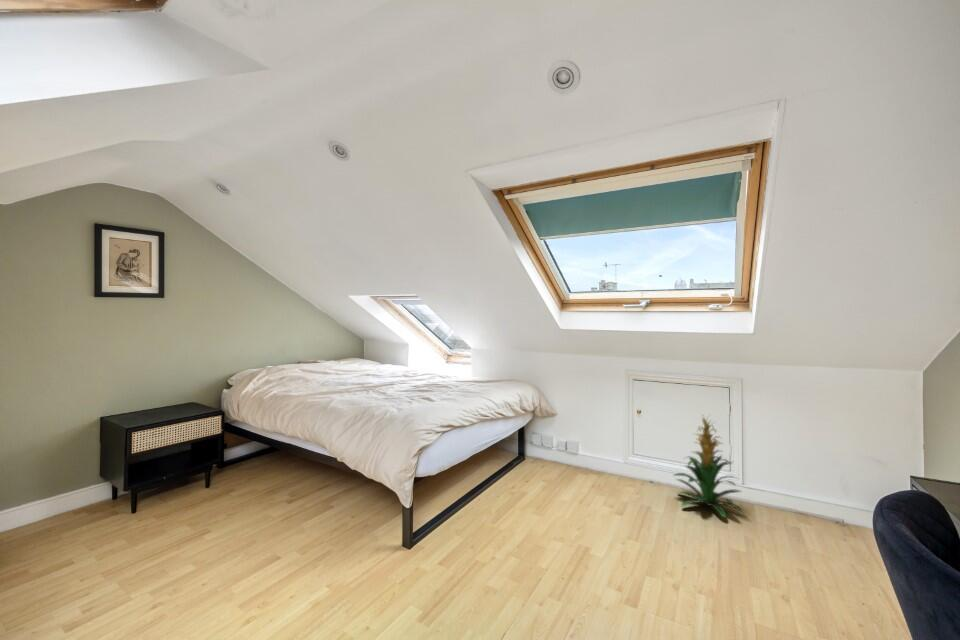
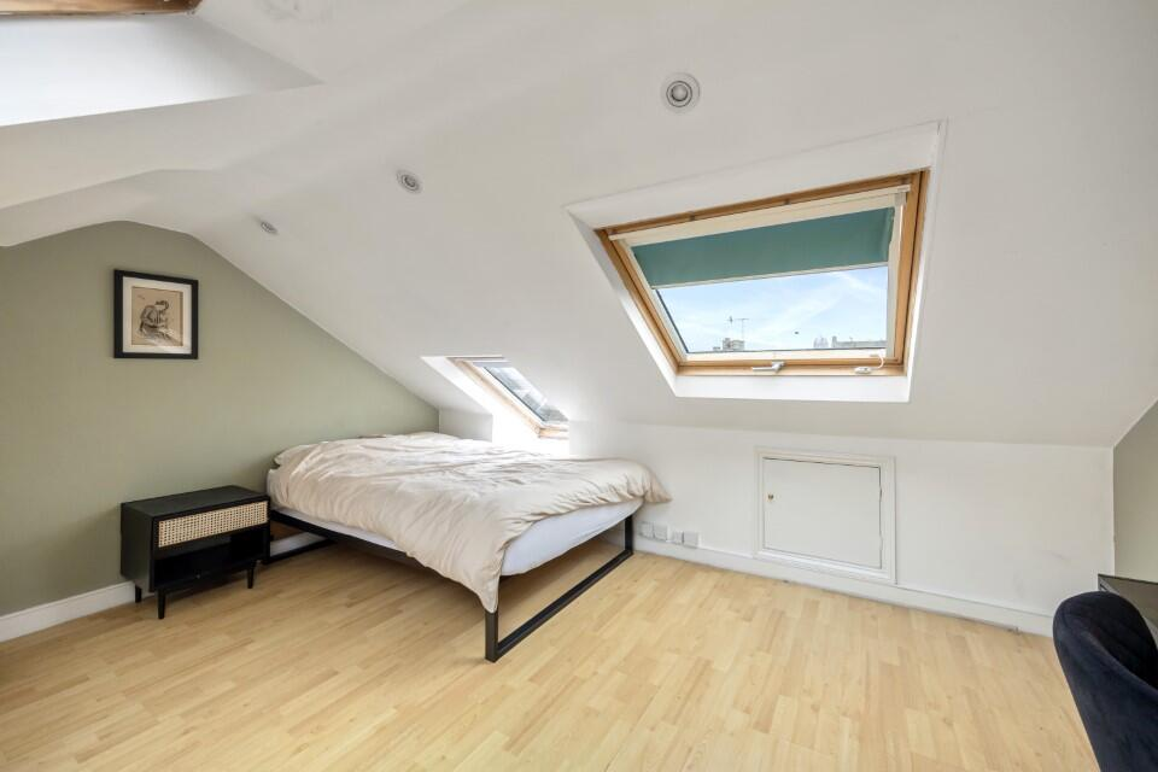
- indoor plant [672,412,748,519]
